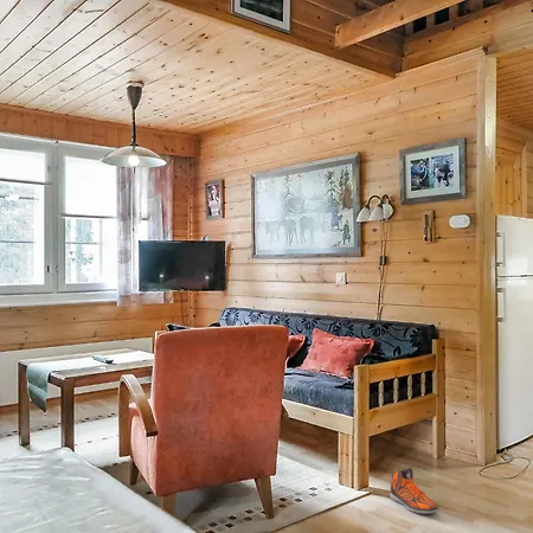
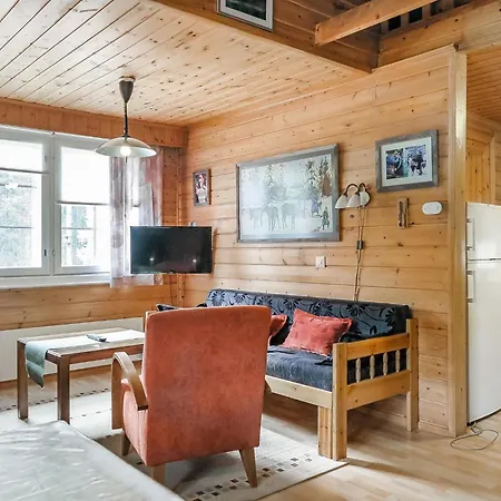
- sneaker [388,467,439,515]
